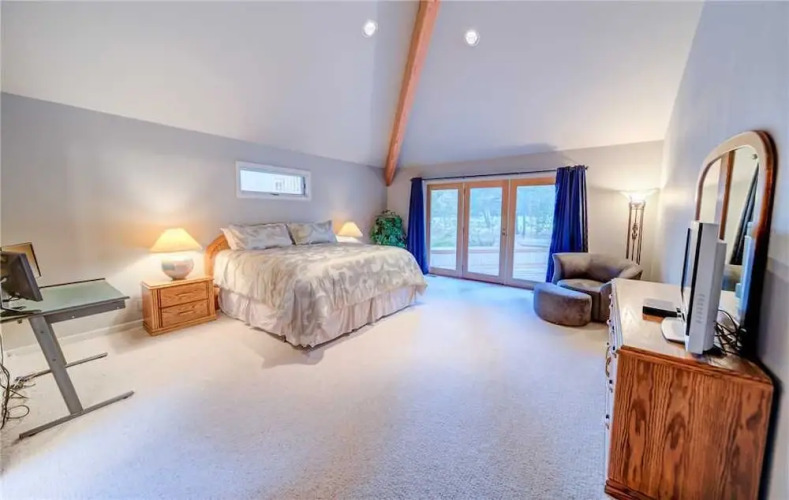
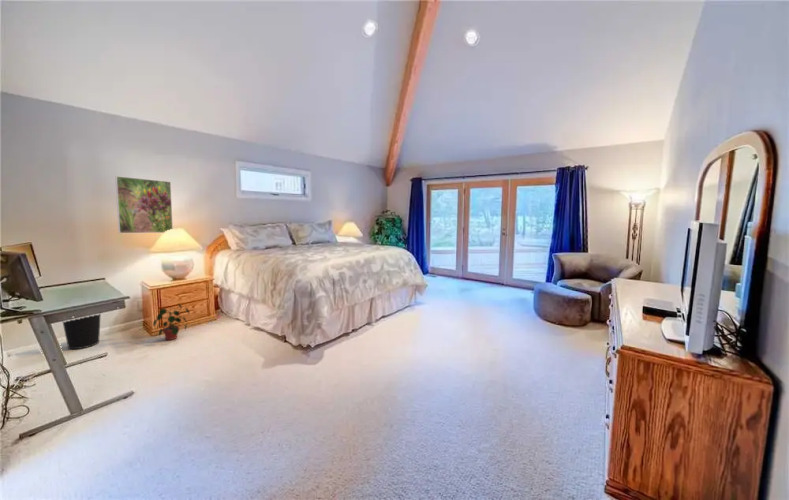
+ potted plant [152,302,191,341]
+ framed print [114,175,174,234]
+ wastebasket [62,313,102,350]
